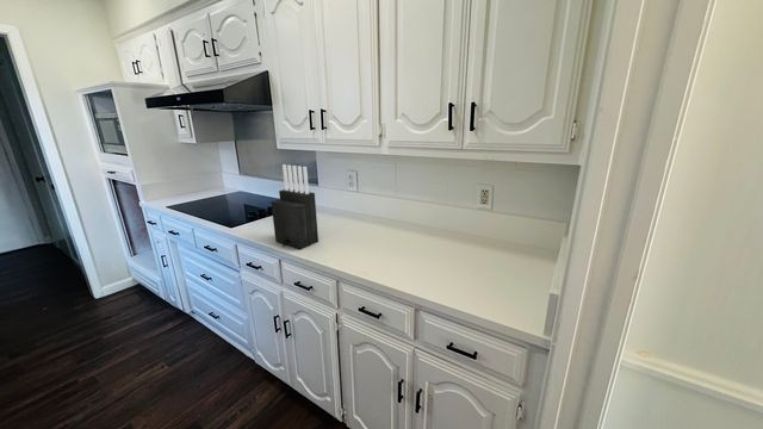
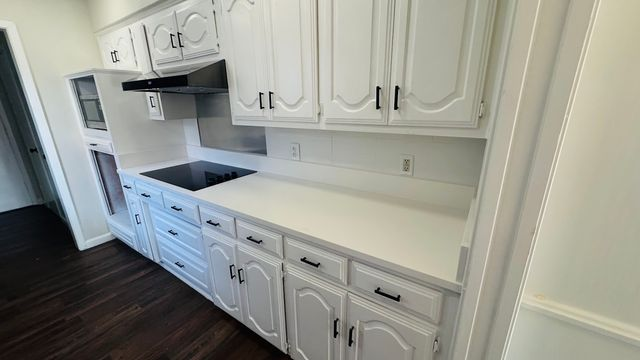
- knife block [271,163,320,250]
